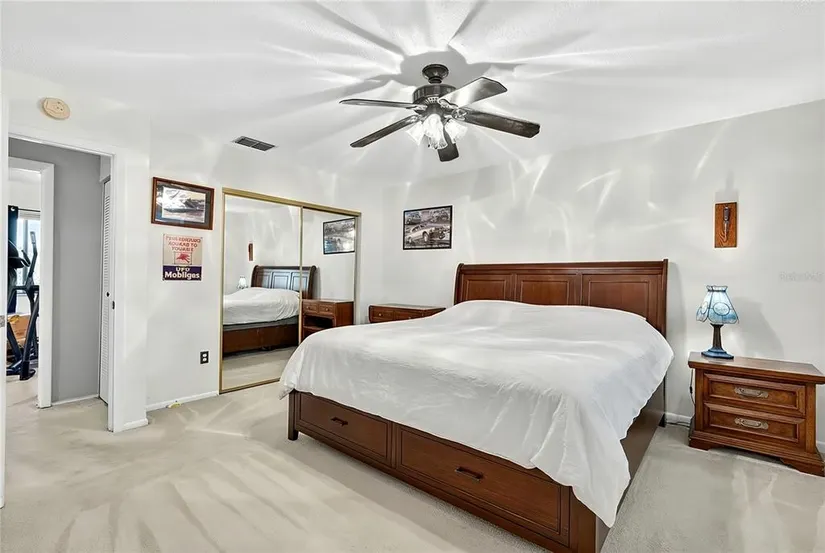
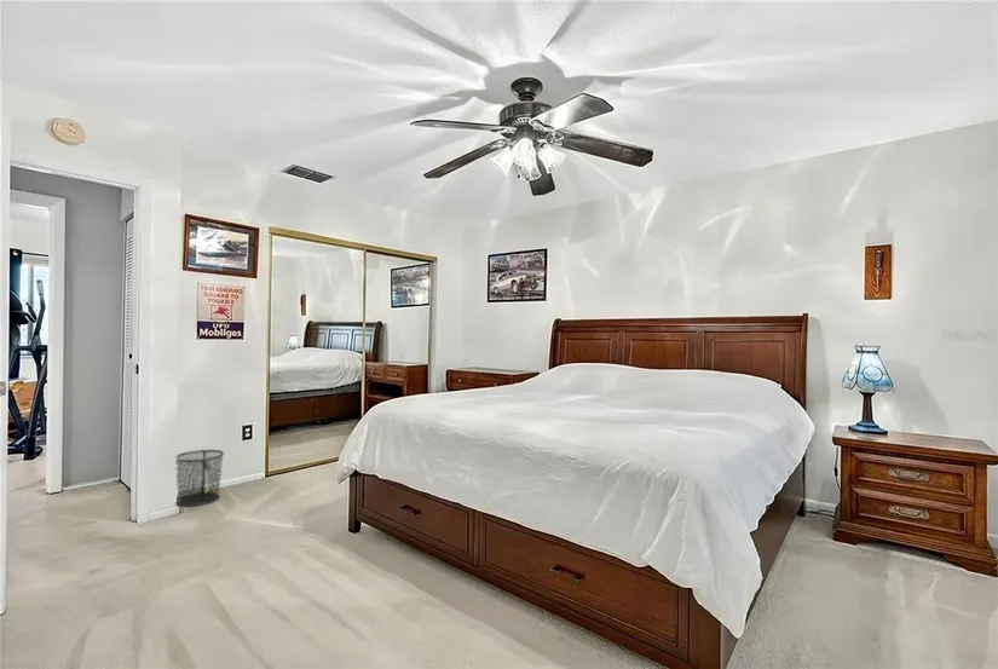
+ waste bin [175,449,225,508]
